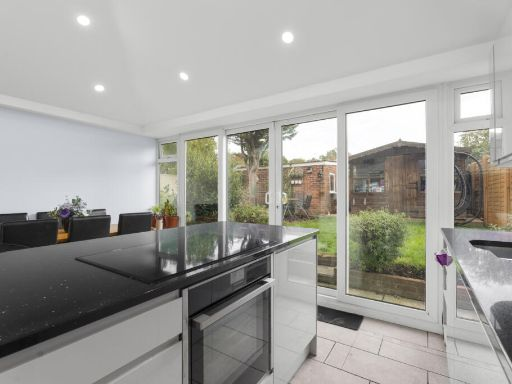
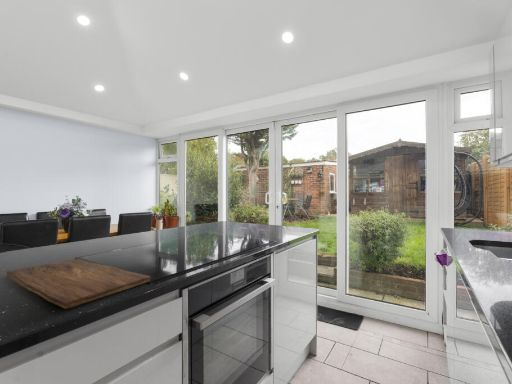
+ cutting board [6,258,151,310]
